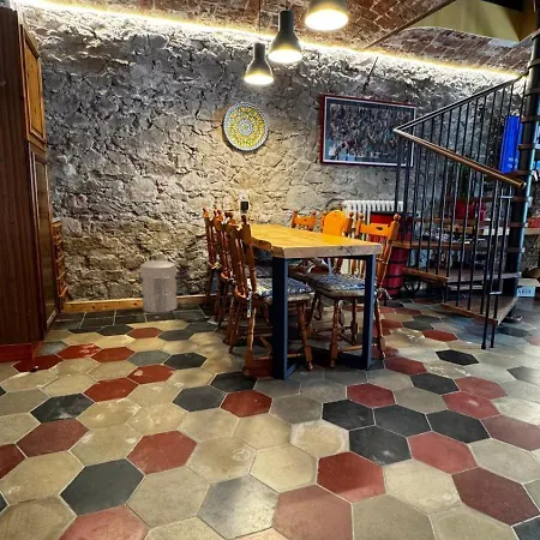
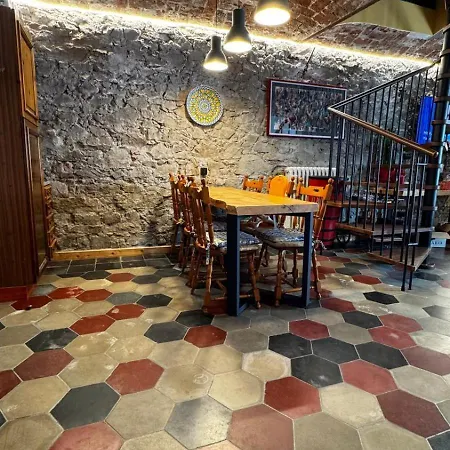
- waste bin [137,257,181,314]
